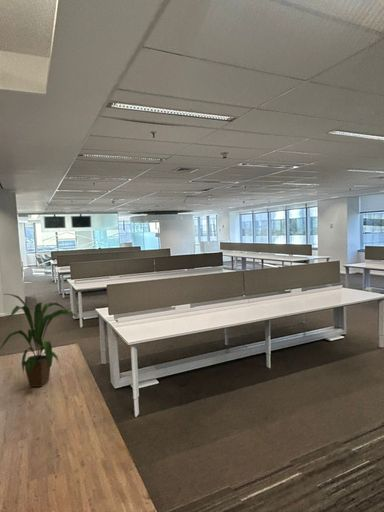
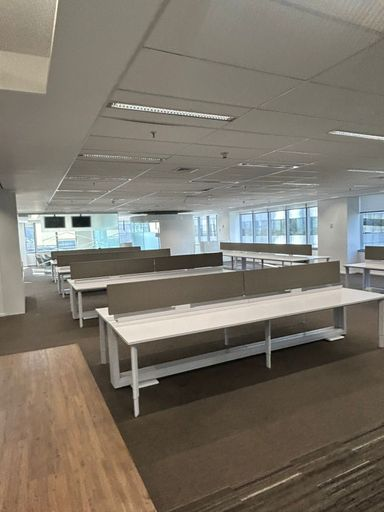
- house plant [0,293,79,388]
